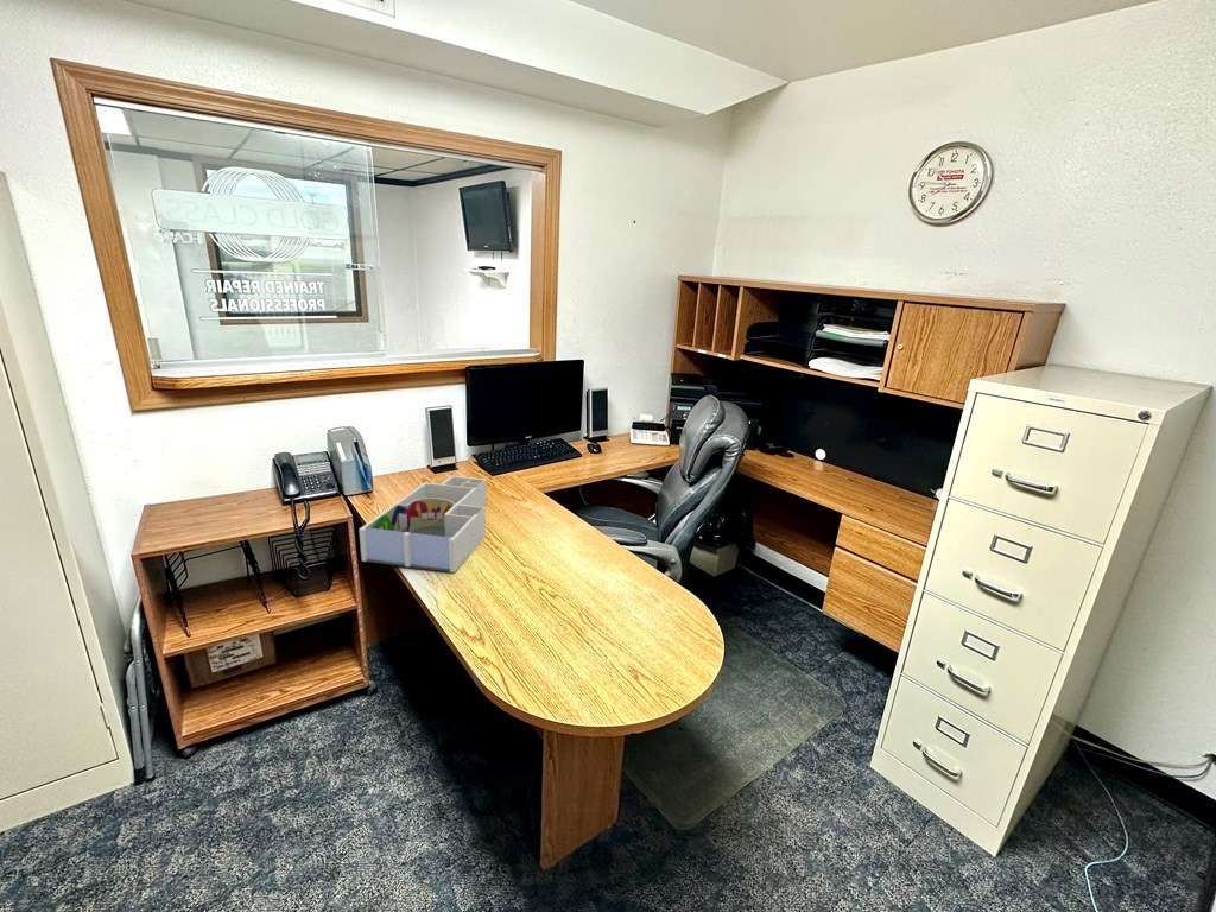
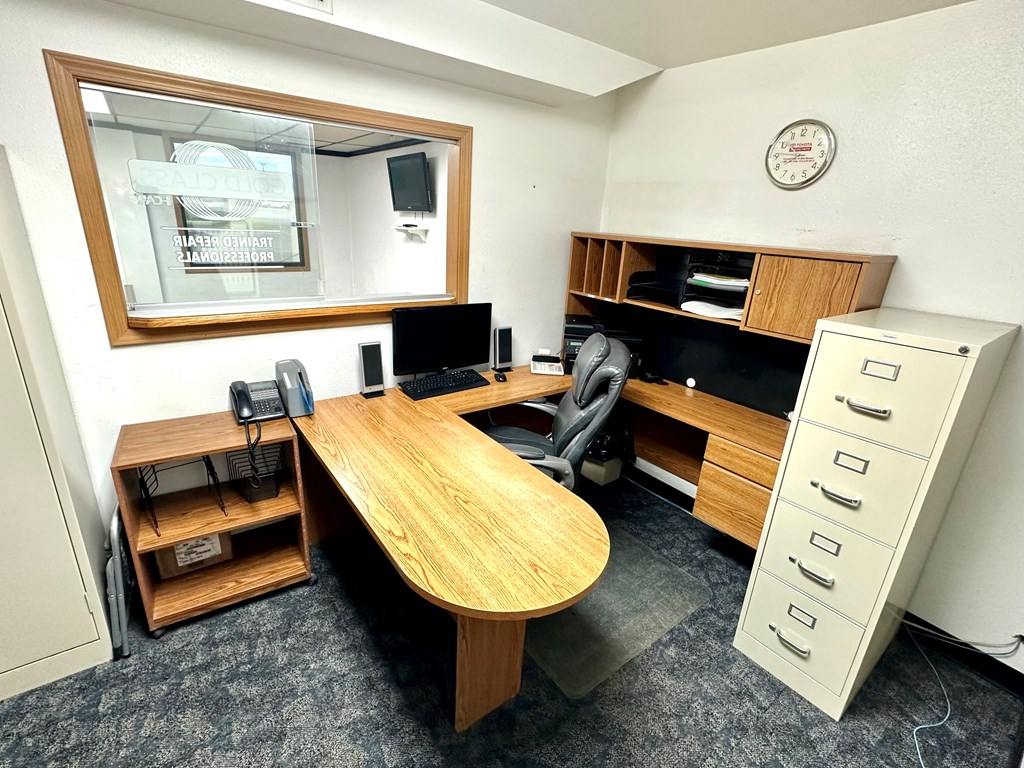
- desk organizer [357,475,488,574]
